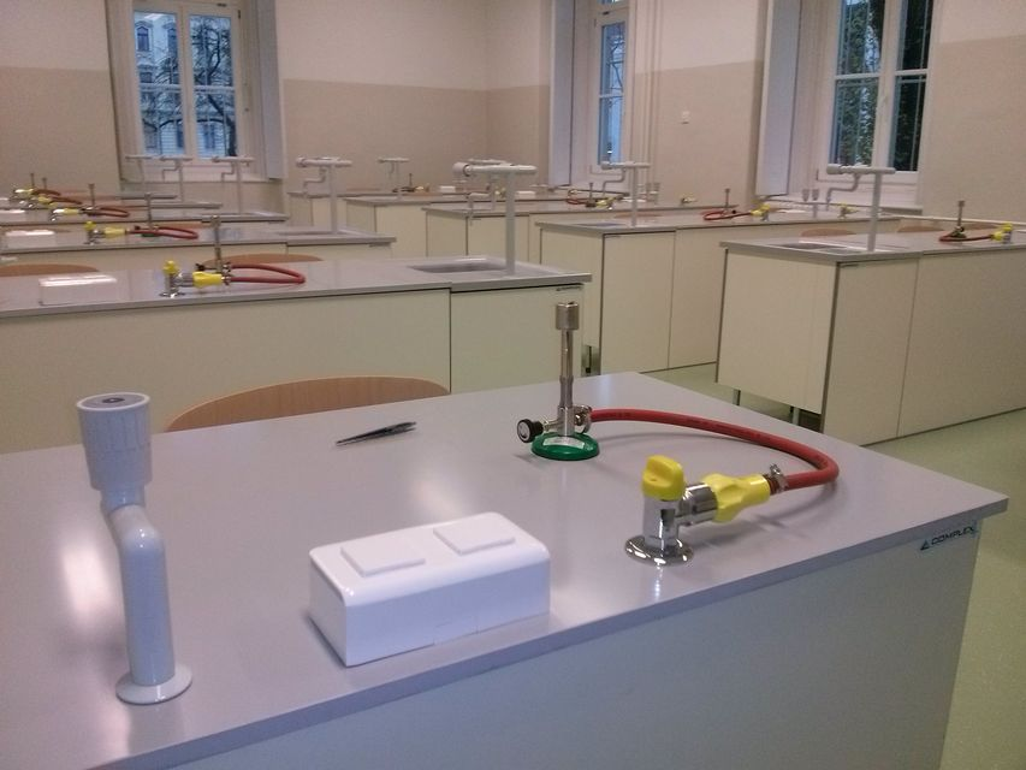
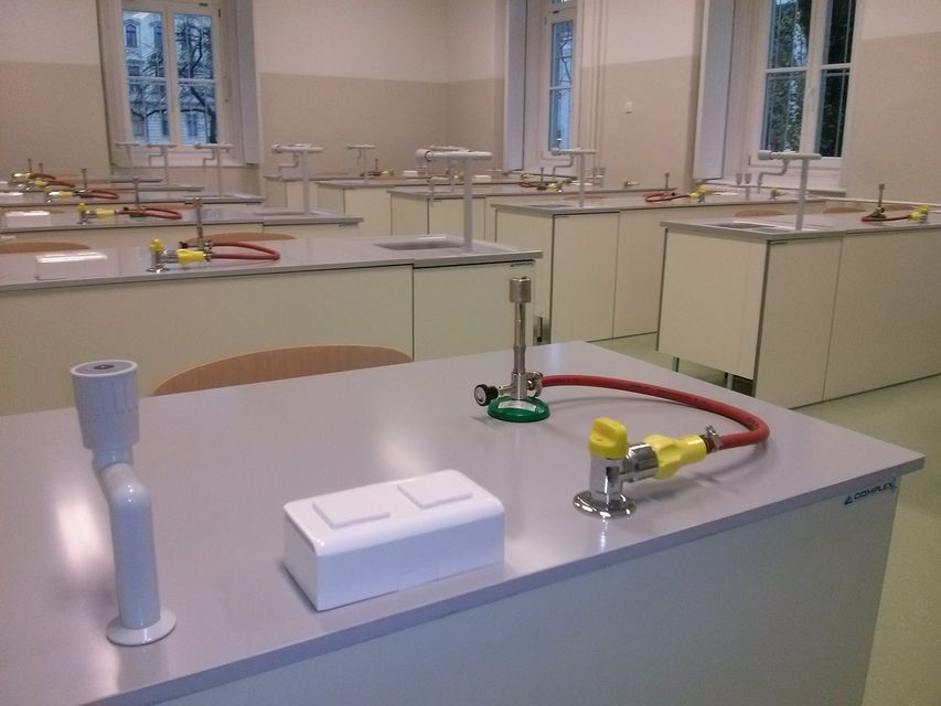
- pen [334,421,417,445]
